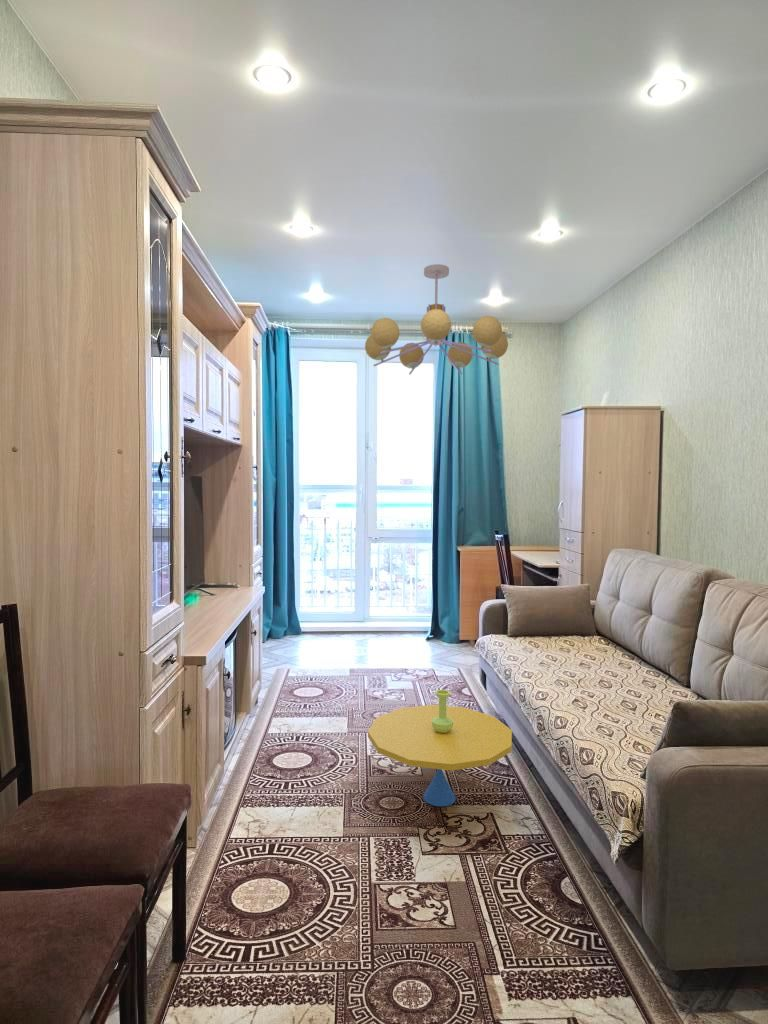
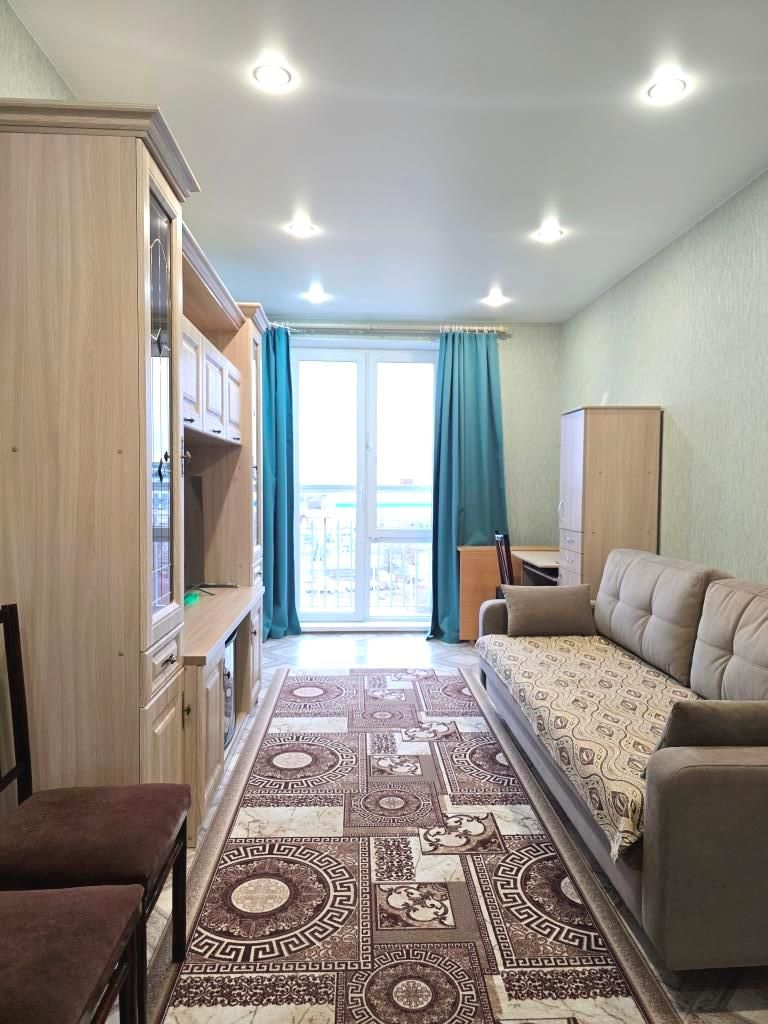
- chandelier [364,263,509,376]
- side table [367,689,513,807]
